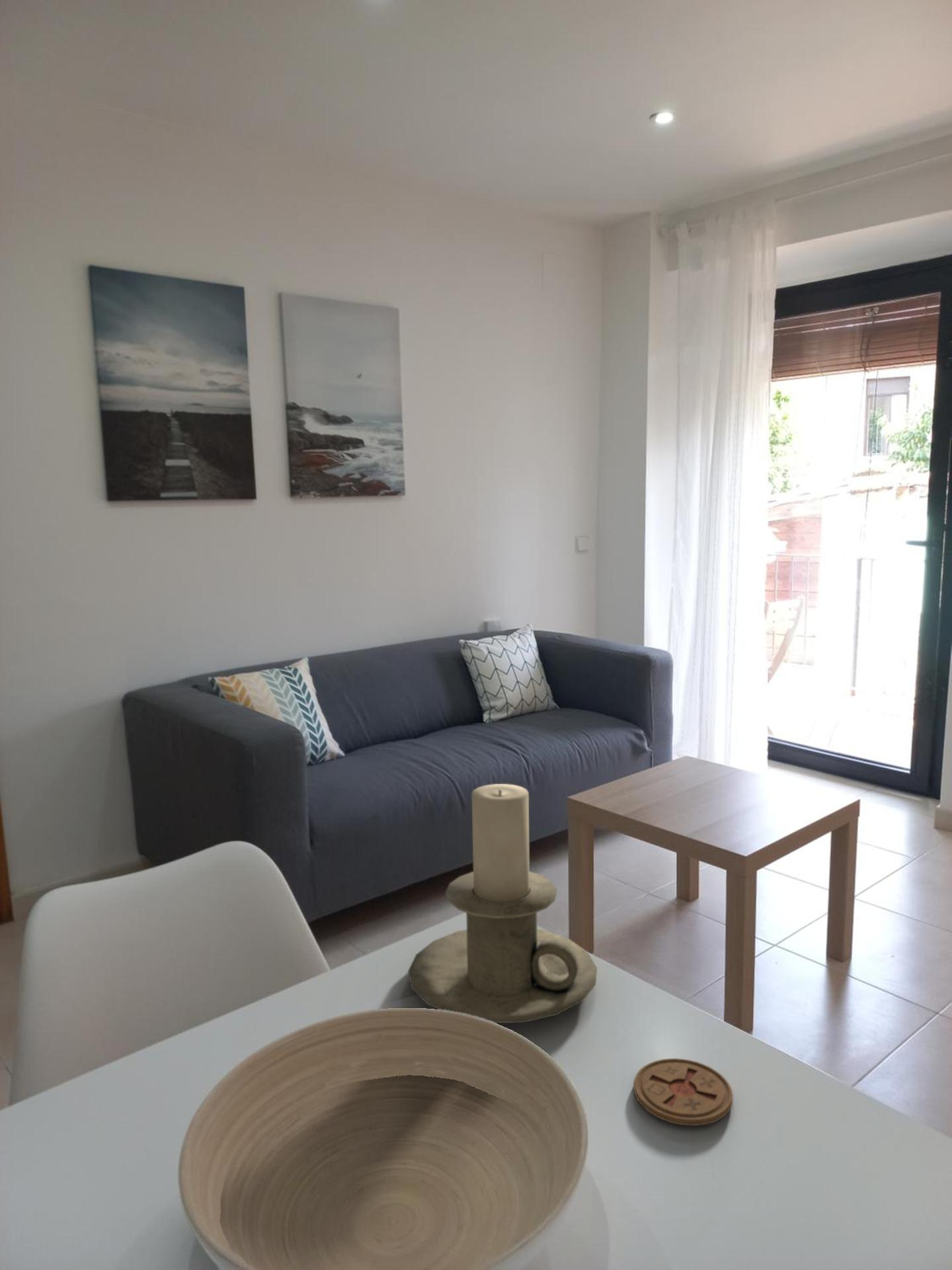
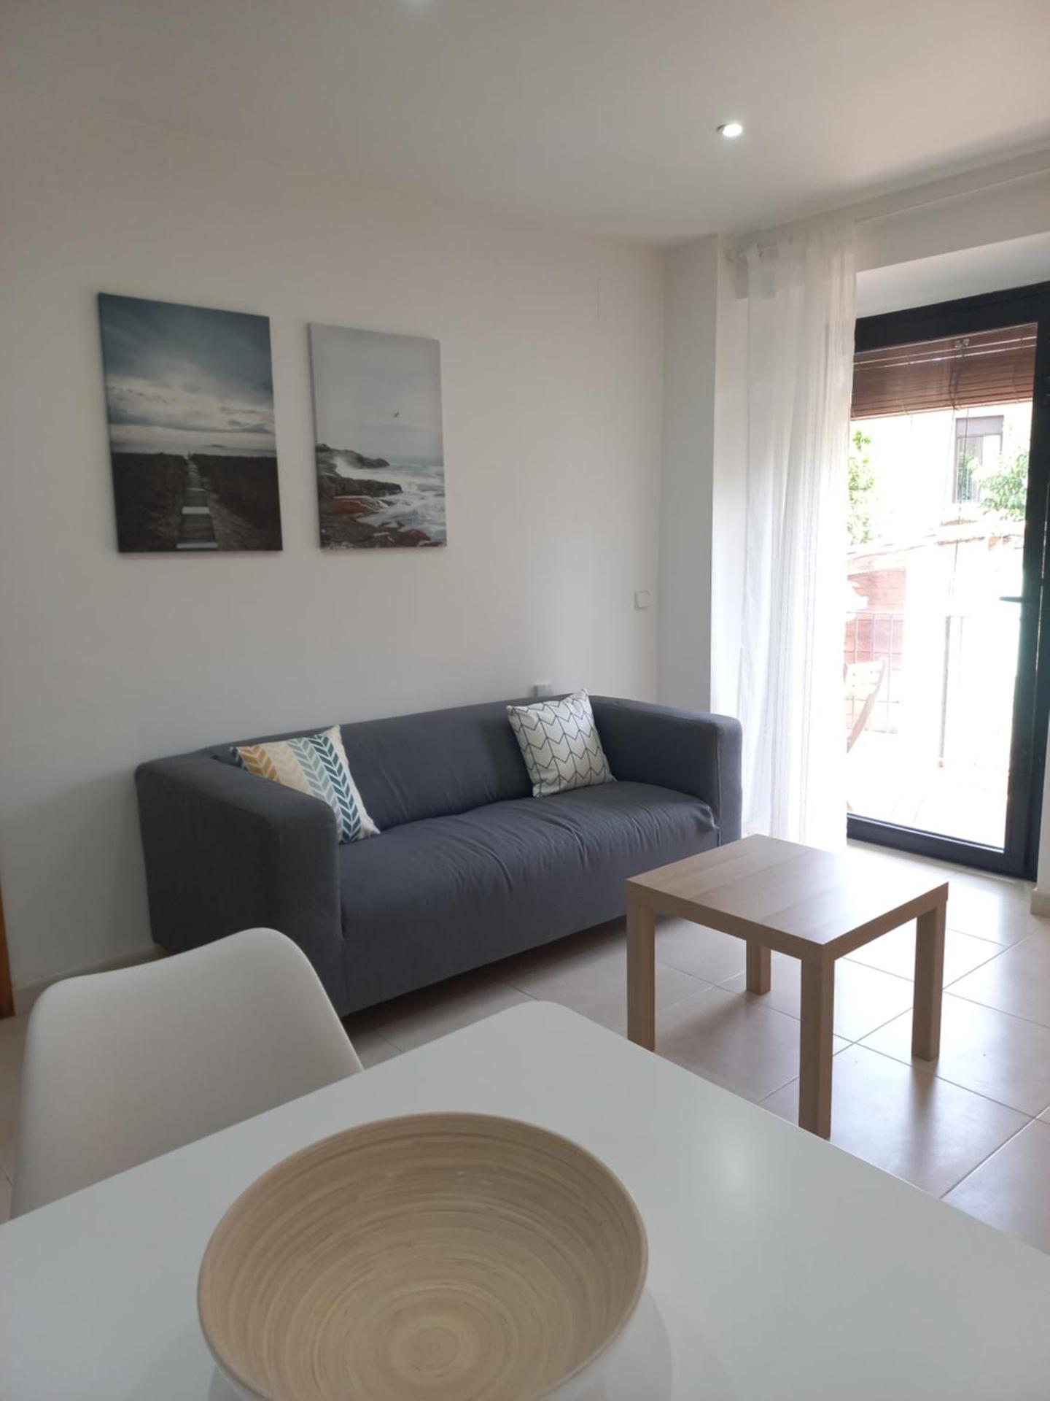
- candle holder [407,783,598,1024]
- coaster [633,1058,734,1126]
